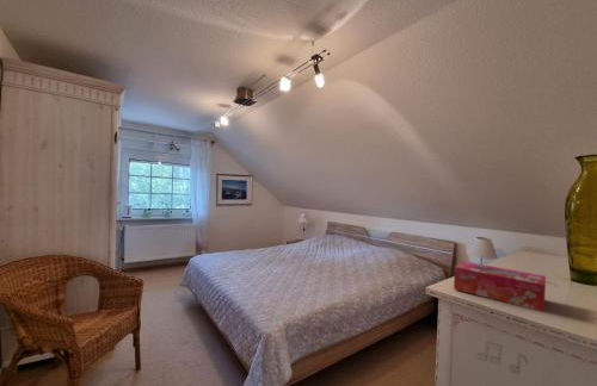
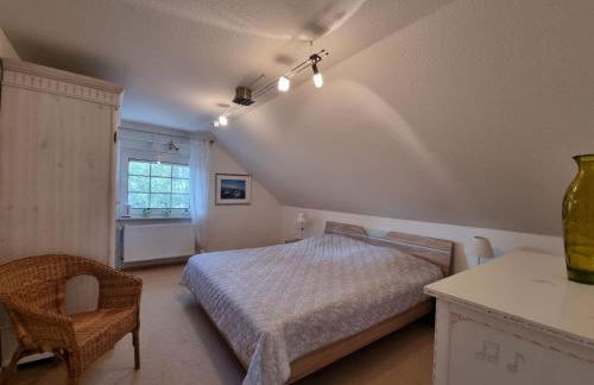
- tissue box [453,260,547,312]
